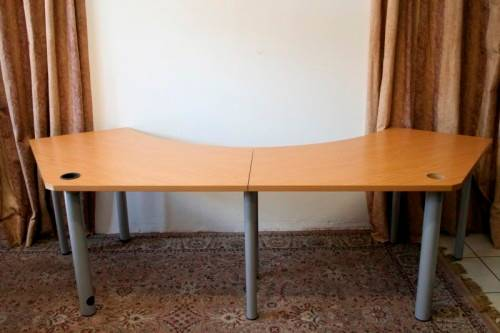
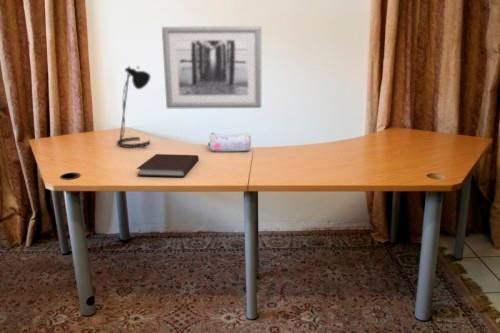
+ desk lamp [116,65,151,149]
+ pencil case [207,132,252,153]
+ wall art [161,25,262,110]
+ notebook [136,153,200,178]
